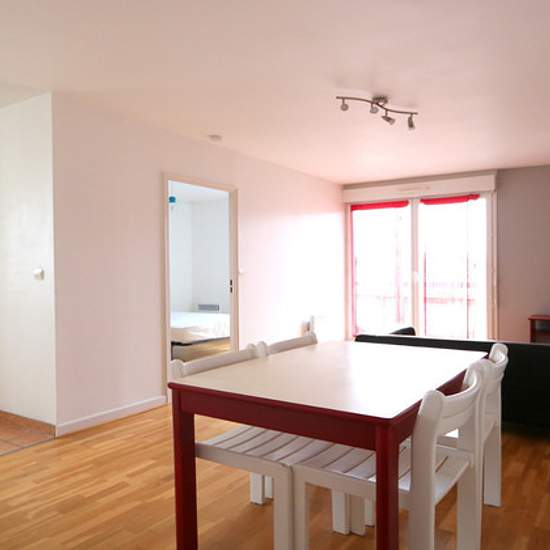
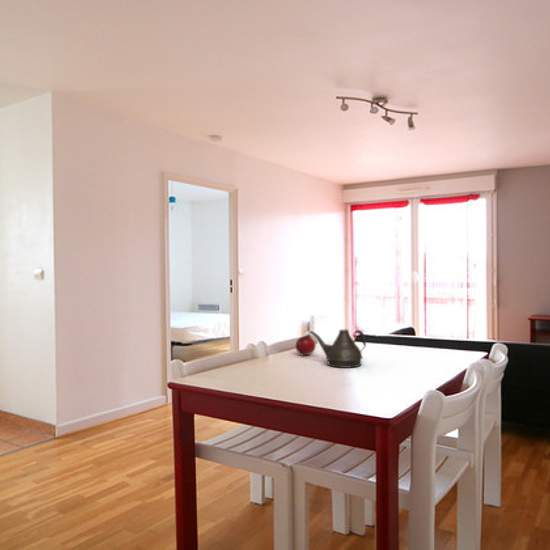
+ teapot [308,328,367,369]
+ fruit [295,333,316,356]
